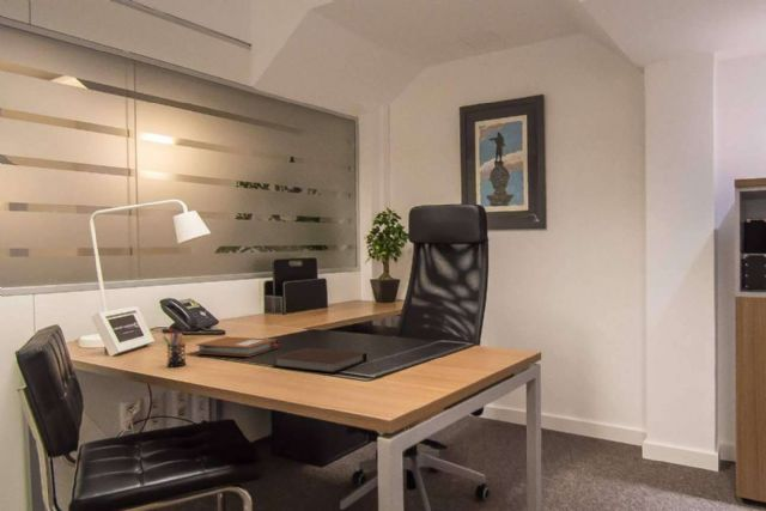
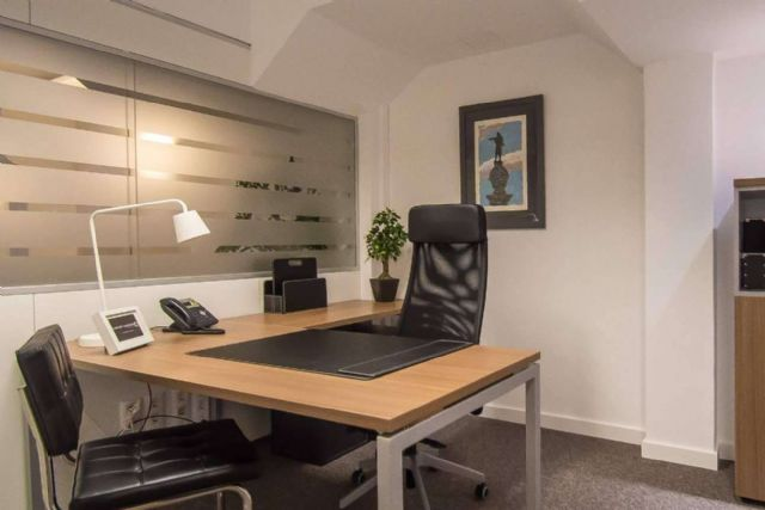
- pen holder [162,327,187,367]
- notebook [195,335,280,358]
- notebook [272,347,367,375]
